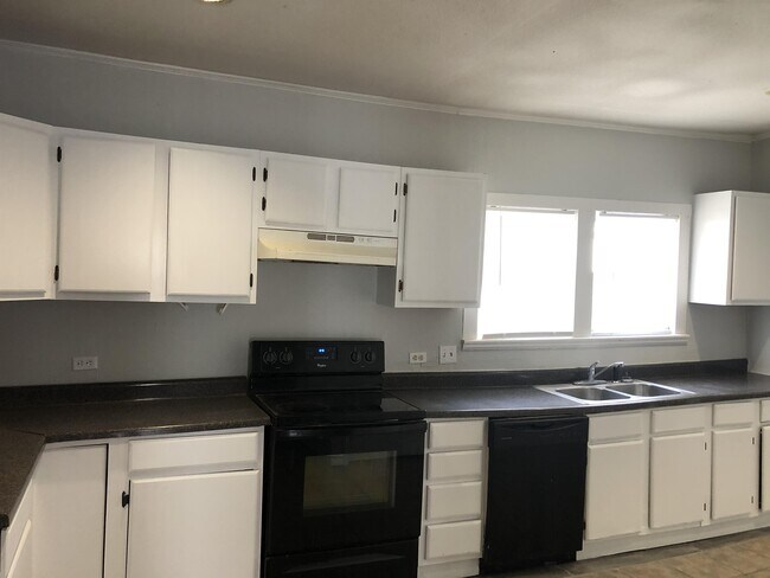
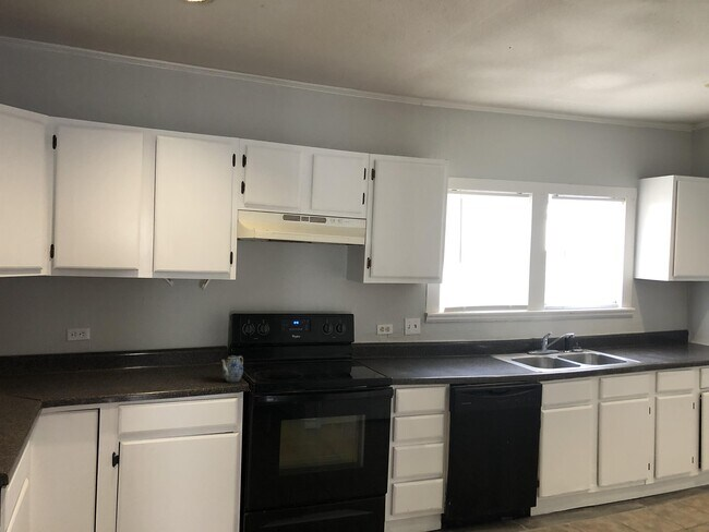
+ teapot [220,354,244,384]
